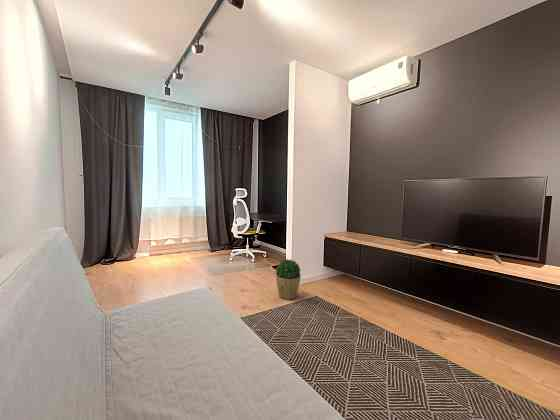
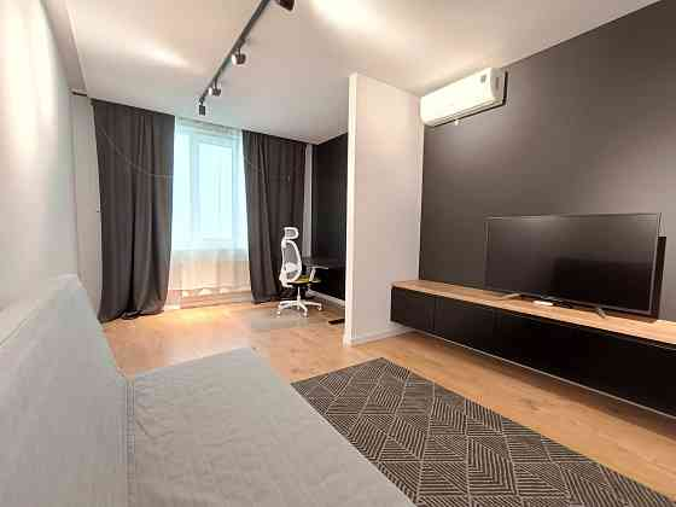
- potted plant [275,258,302,300]
